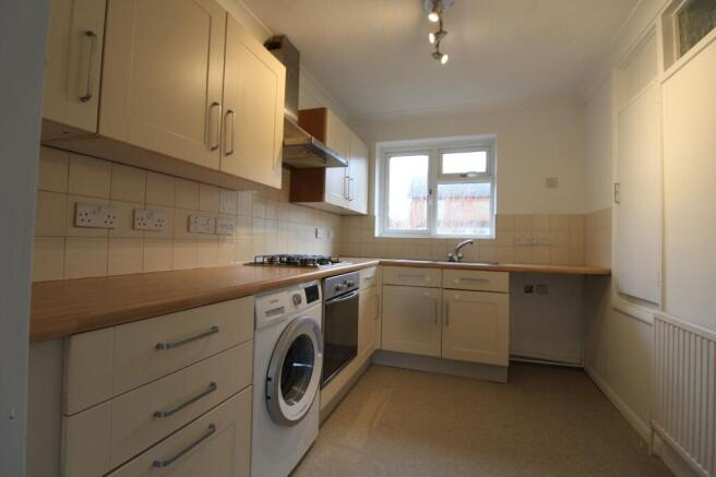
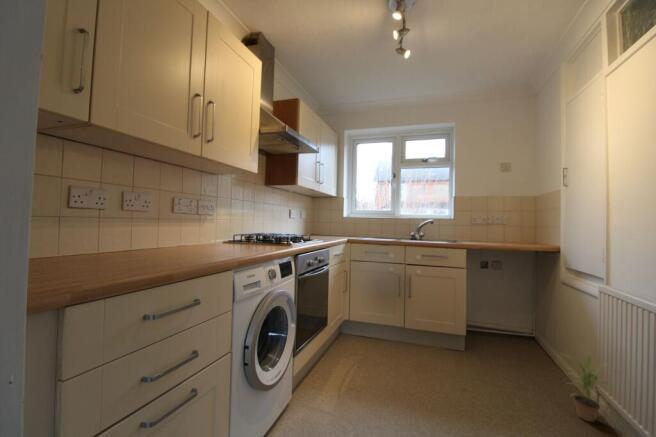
+ potted plant [560,352,609,423]
